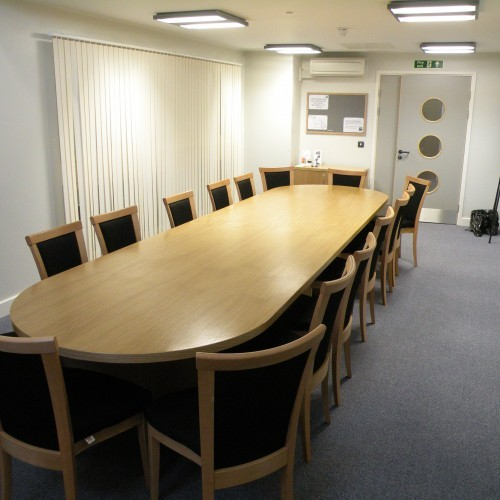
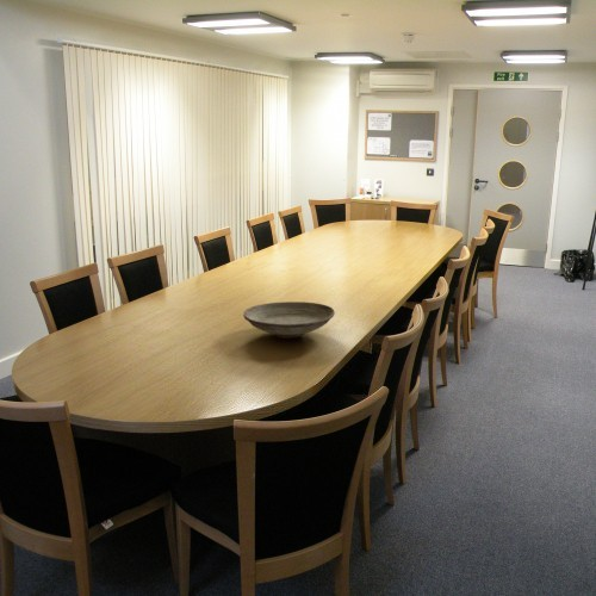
+ decorative bowl [242,300,336,340]
